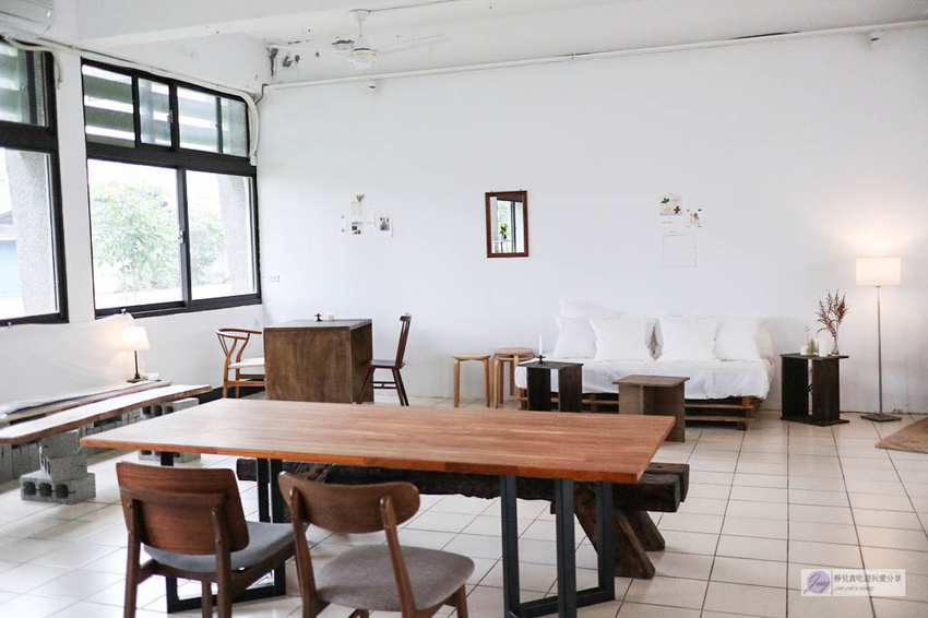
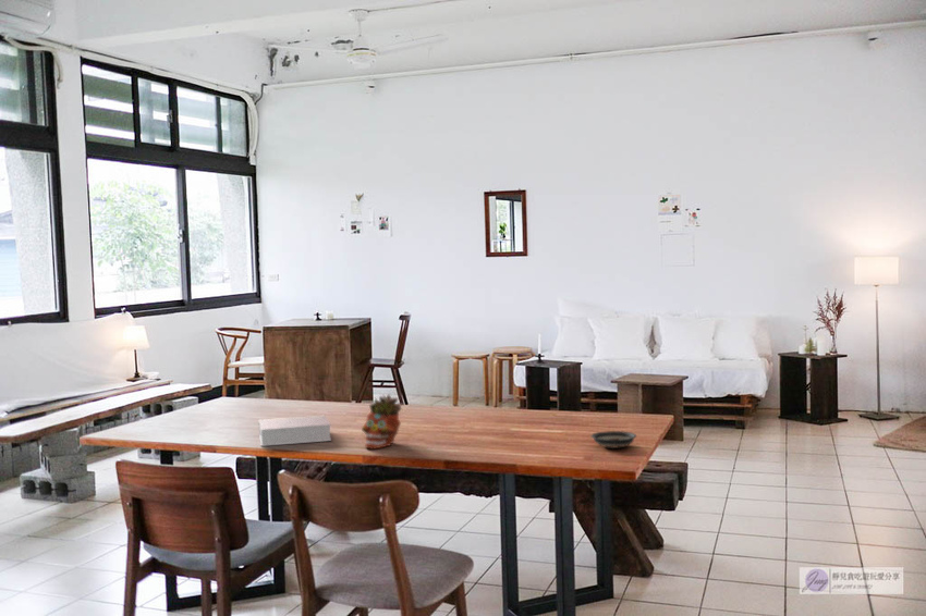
+ saucer [590,430,637,449]
+ book [258,415,332,447]
+ succulent planter [361,393,404,451]
